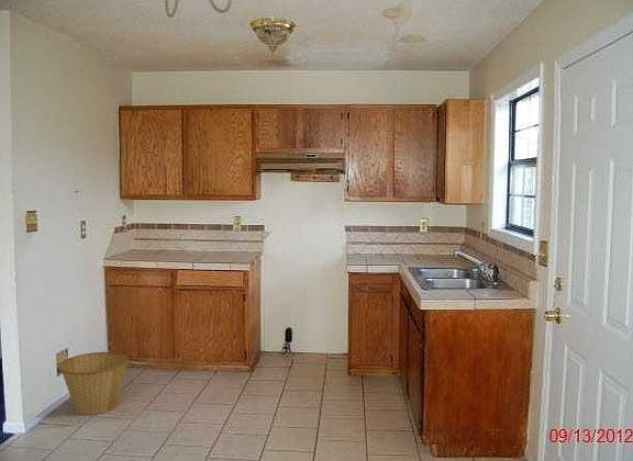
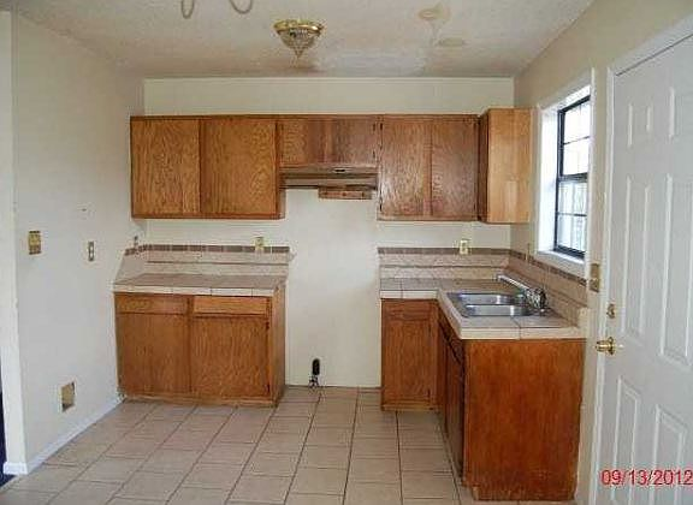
- basket [57,351,130,416]
